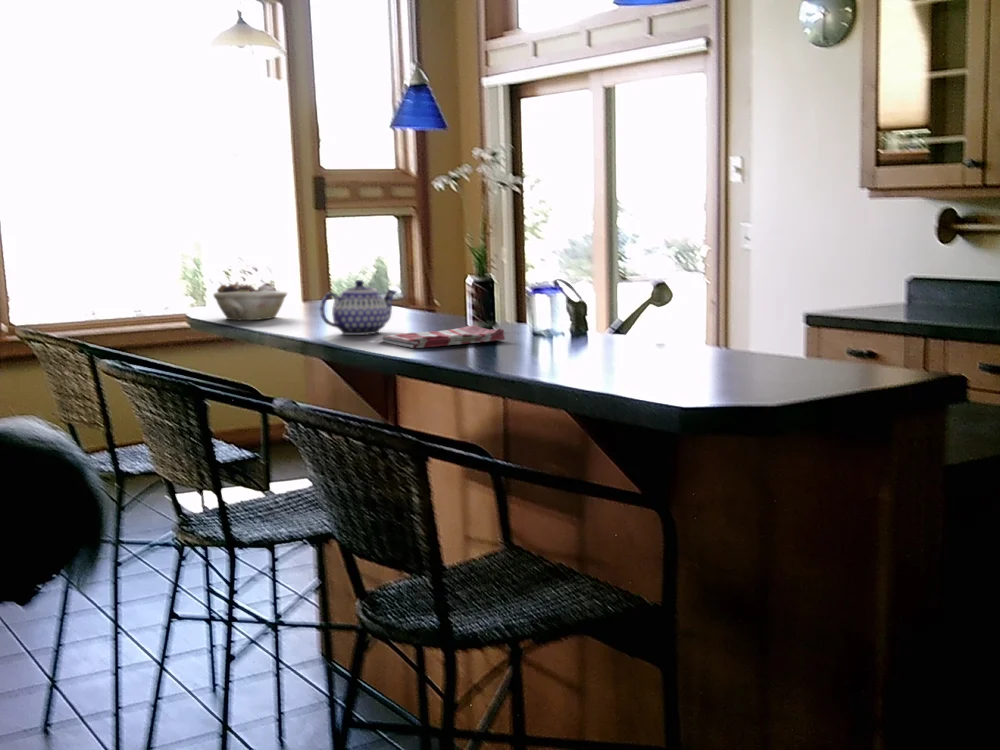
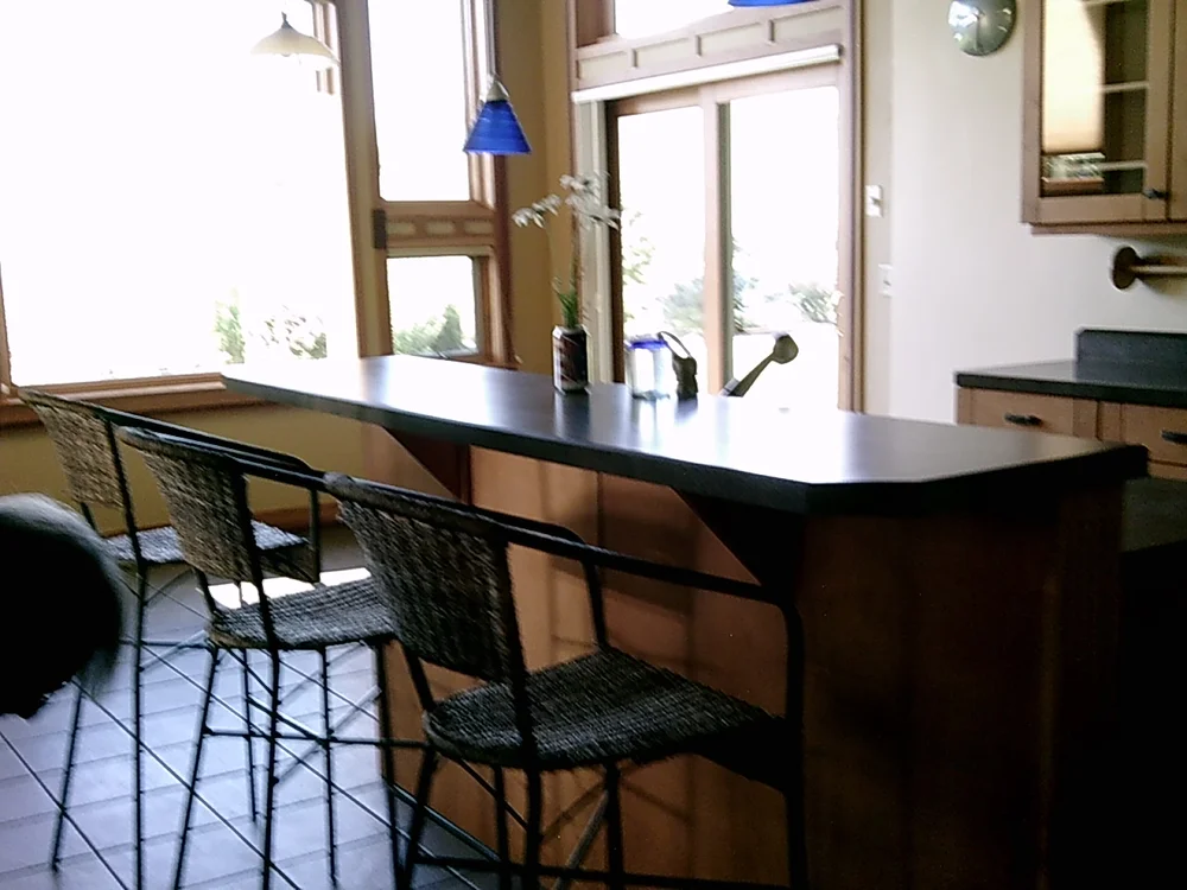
- teapot [319,279,398,336]
- dish towel [380,324,506,349]
- succulent planter [213,280,288,321]
